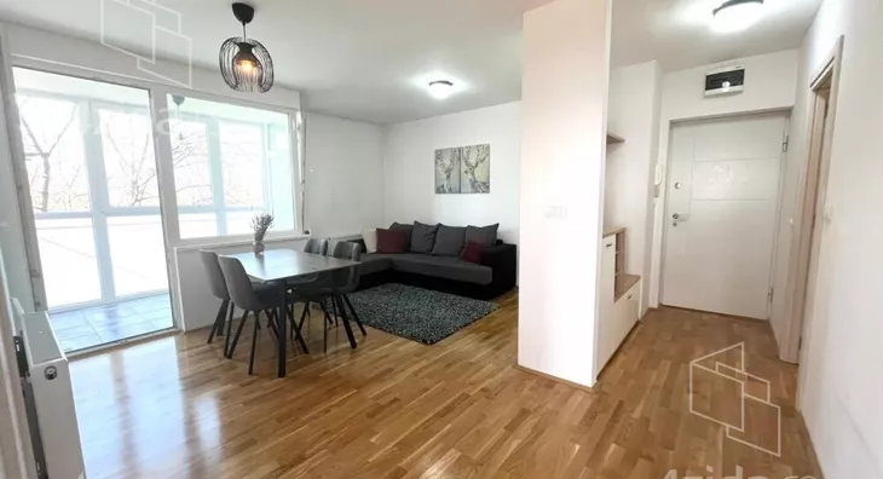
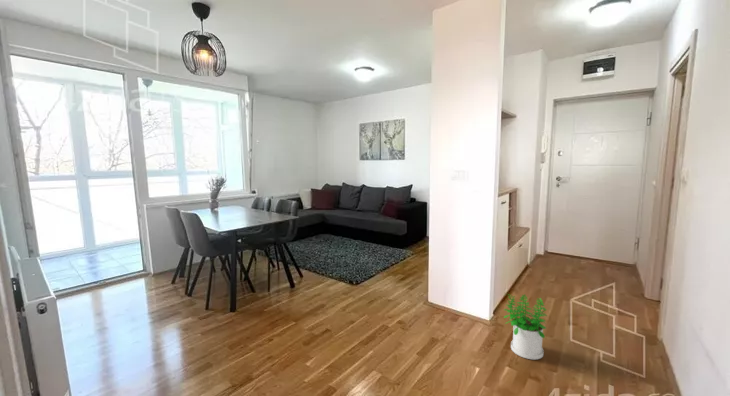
+ potted plant [503,293,548,360]
